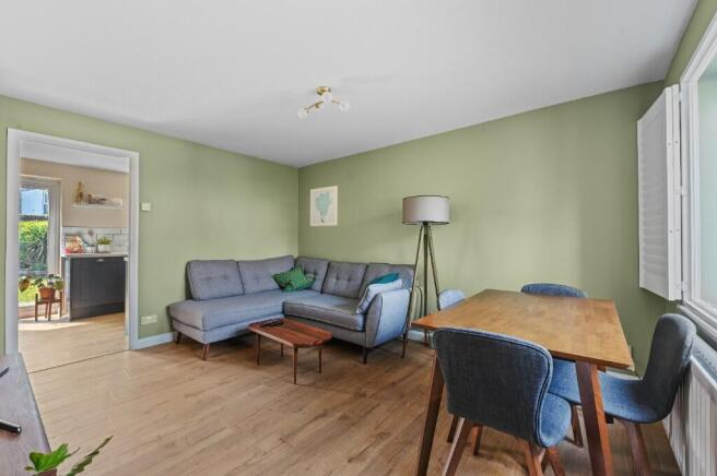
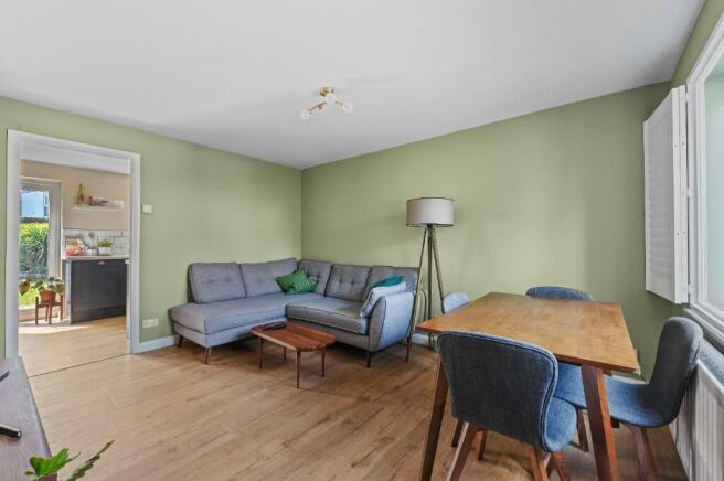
- wall art [309,185,339,227]
